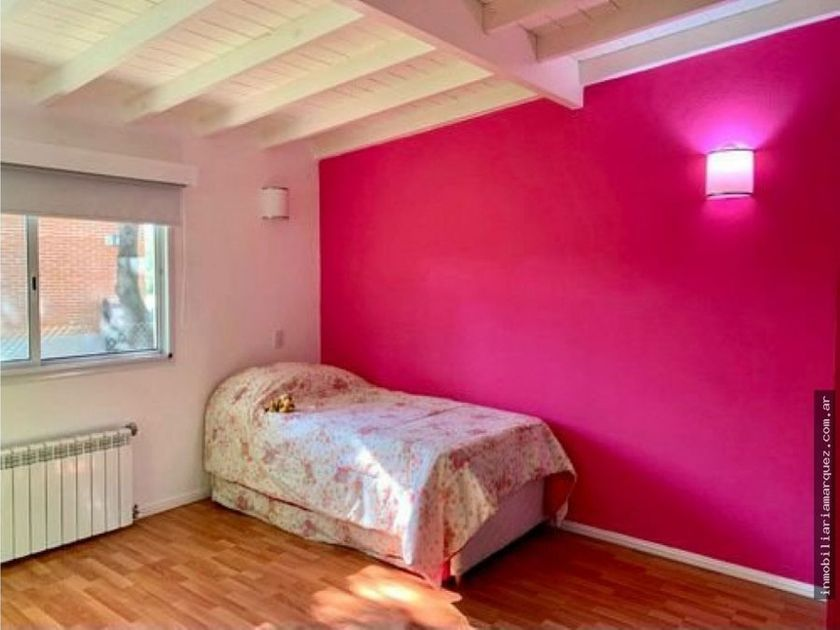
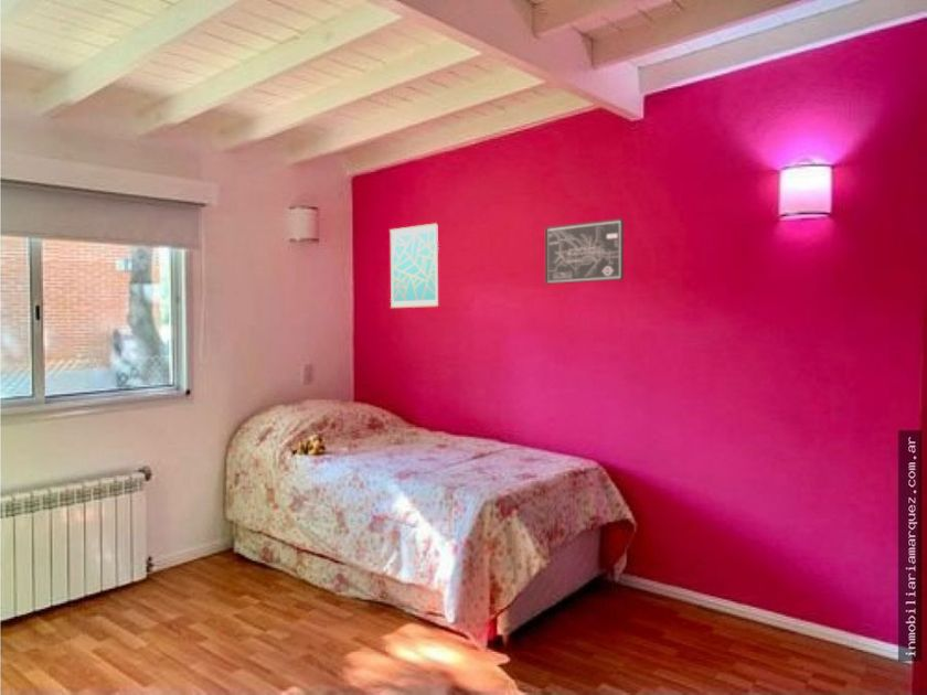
+ wall art [388,222,440,309]
+ wall art [544,217,625,285]
